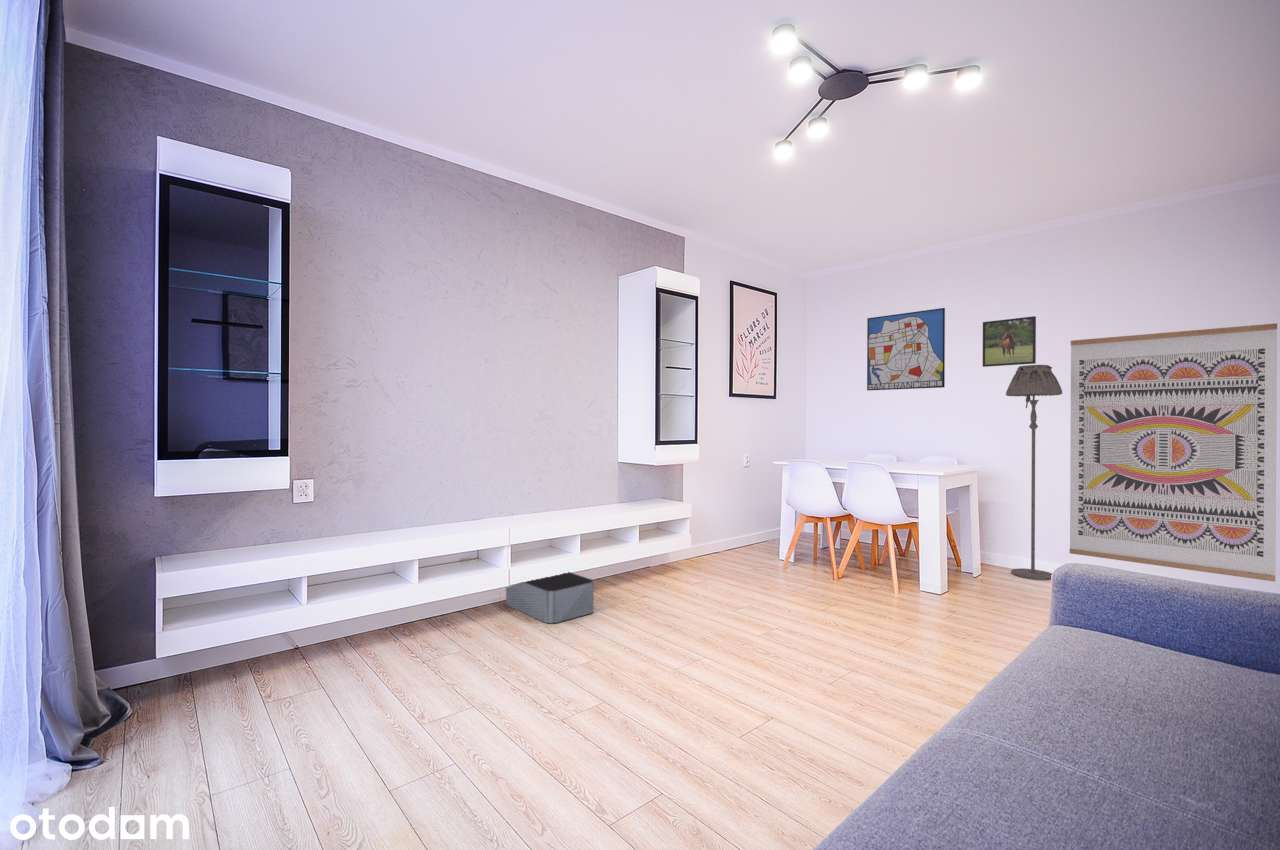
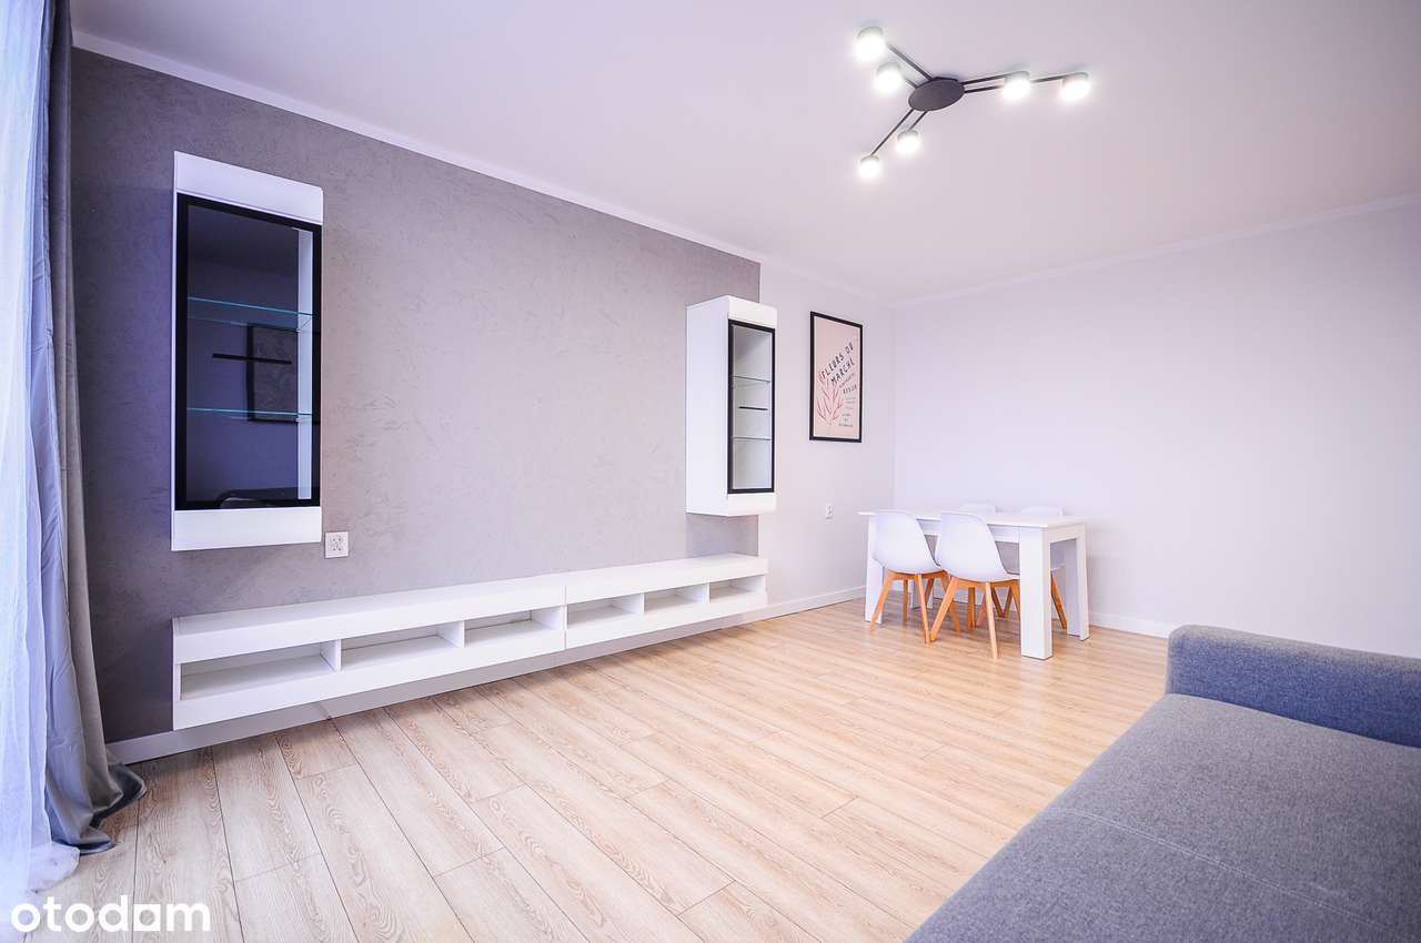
- wall art [866,307,946,391]
- storage bin [505,571,595,624]
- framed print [982,315,1037,368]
- floor lamp [1005,364,1063,581]
- wall art [1069,322,1278,583]
